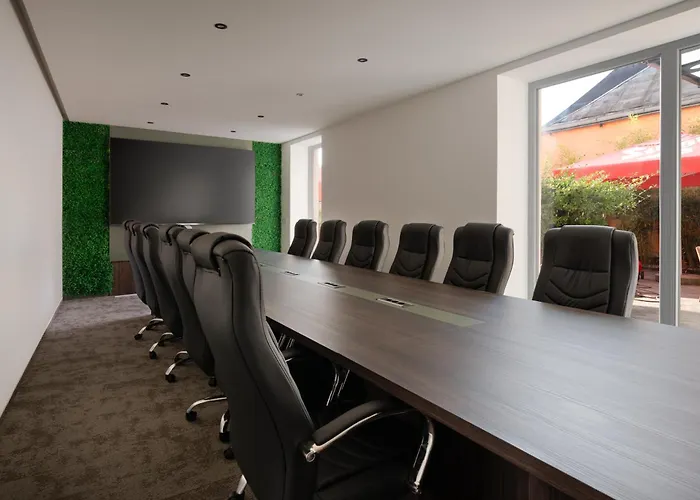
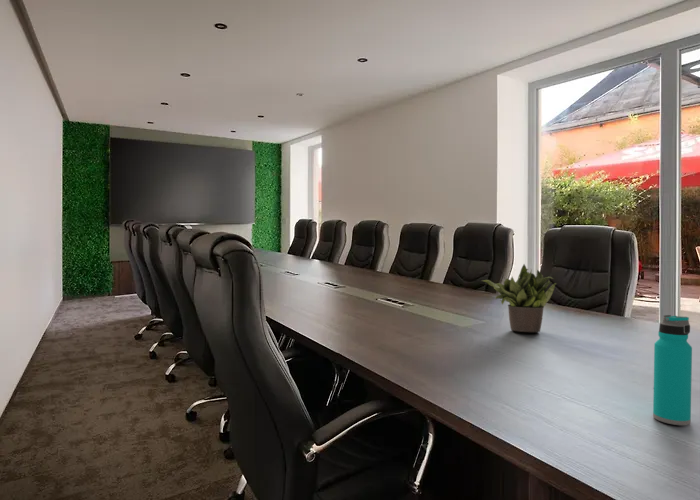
+ water bottle [652,314,693,426]
+ potted plant [481,263,558,333]
